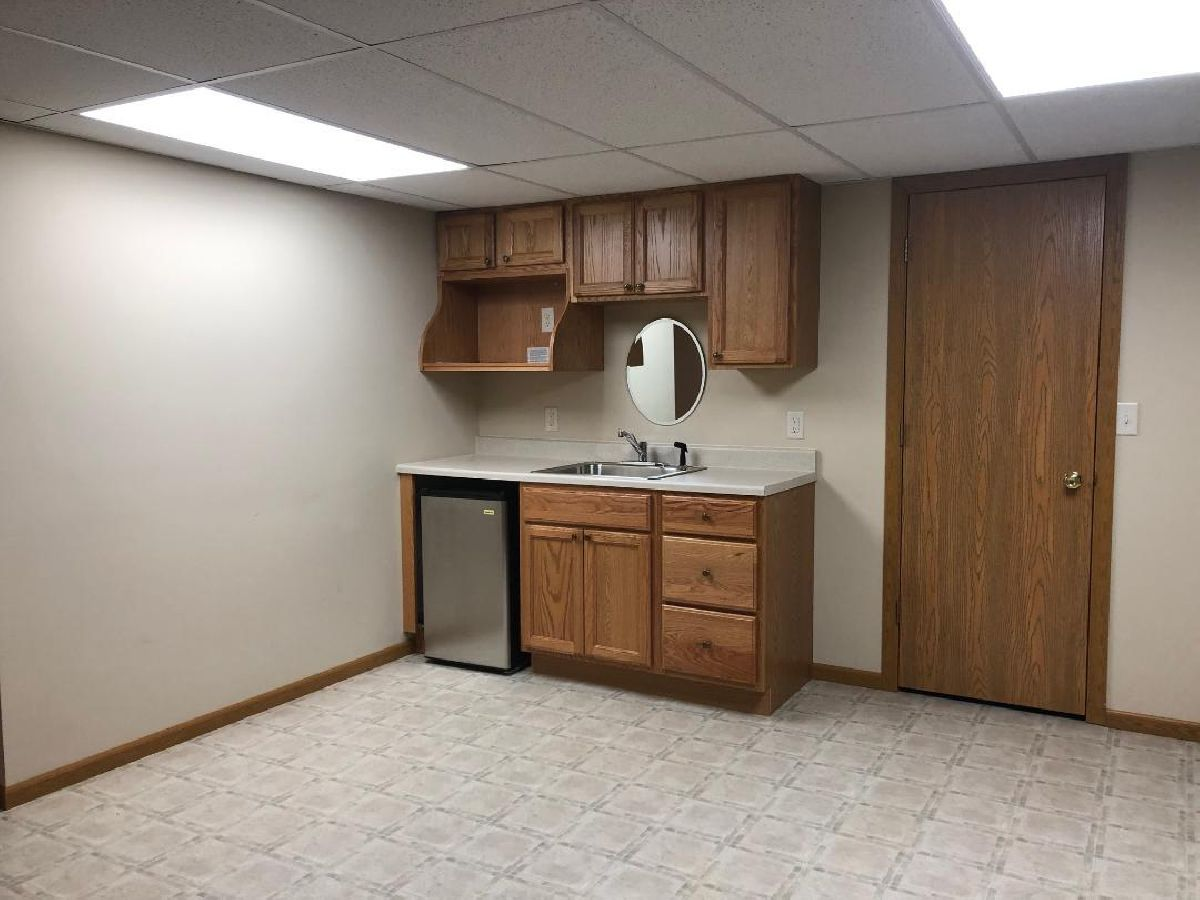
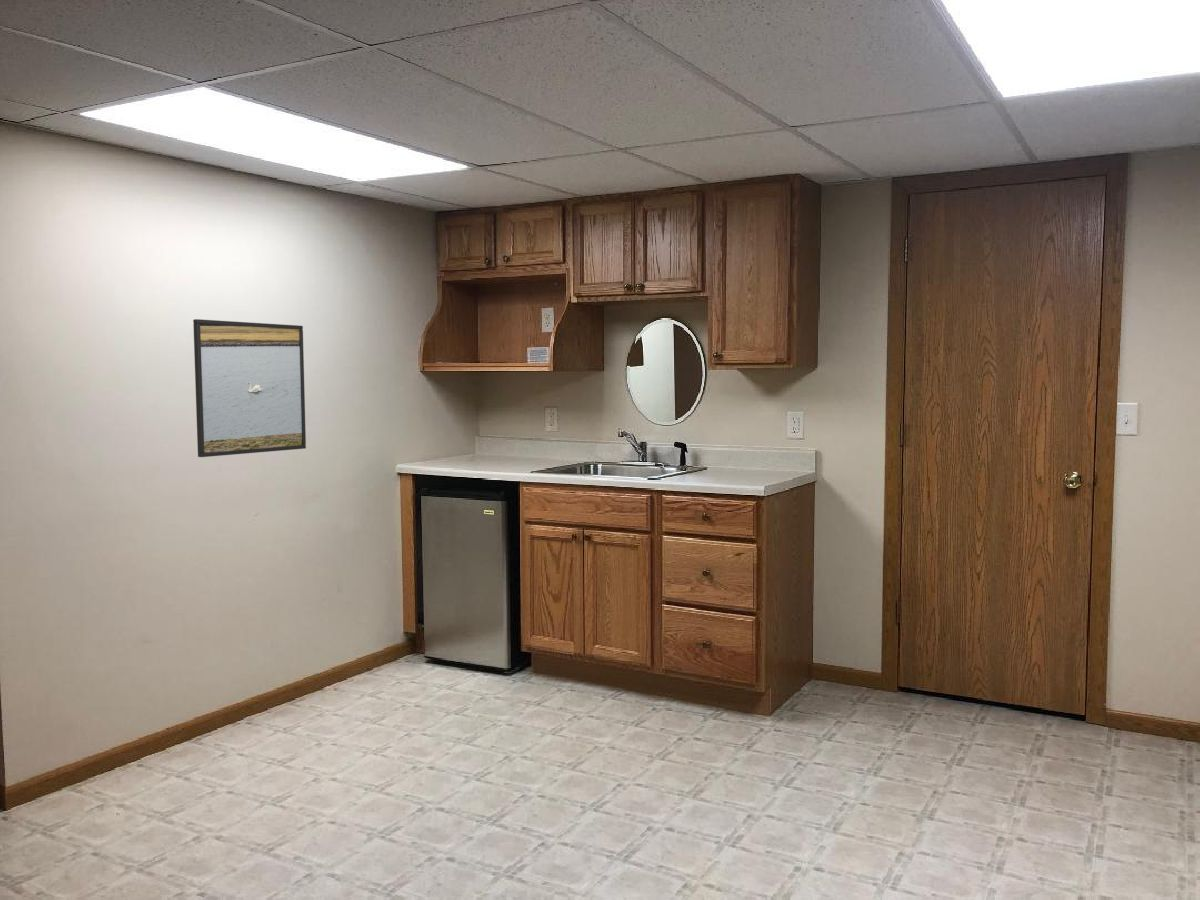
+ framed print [192,318,307,458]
